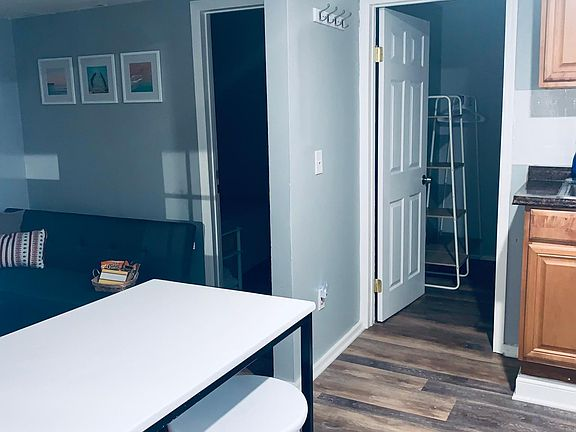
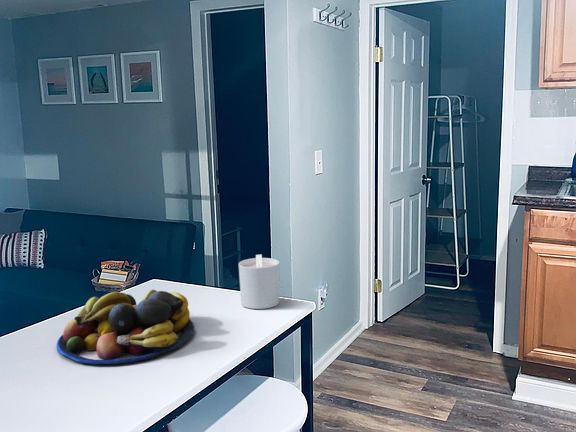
+ fruit bowl [56,289,195,365]
+ candle [238,254,280,310]
